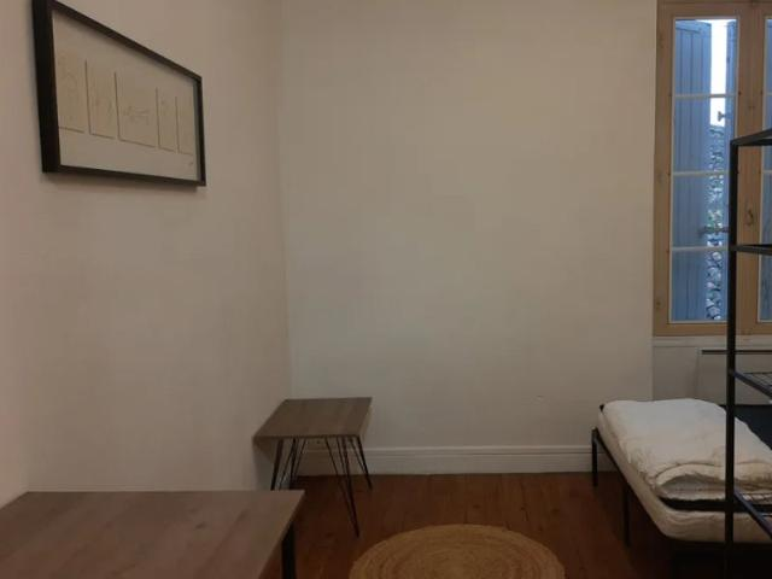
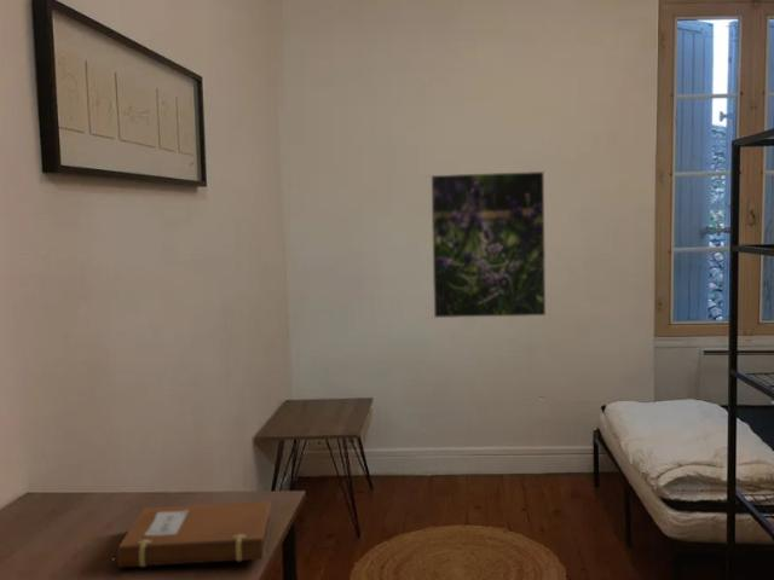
+ notebook [114,500,272,569]
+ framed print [429,170,547,319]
